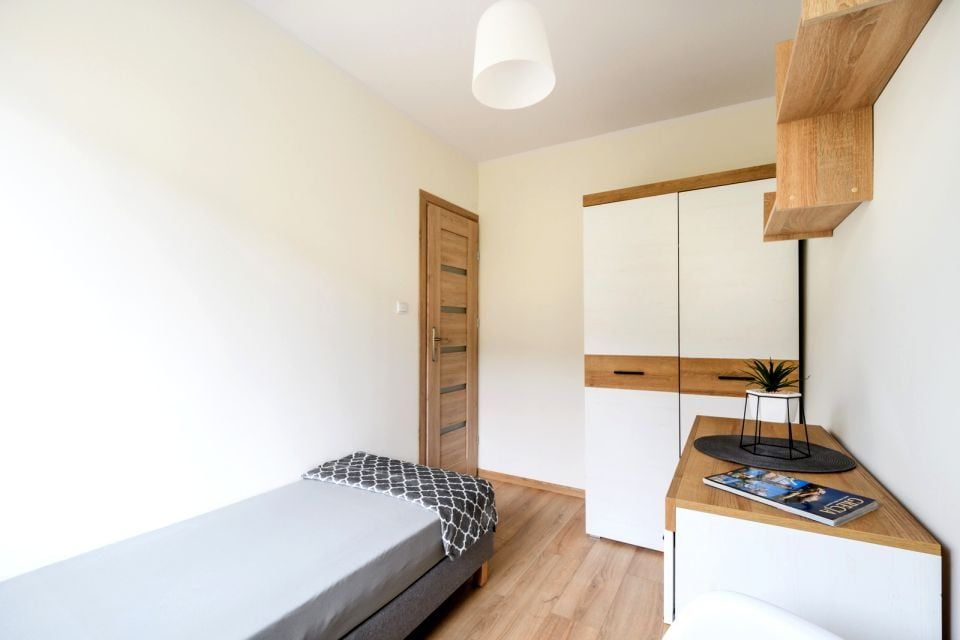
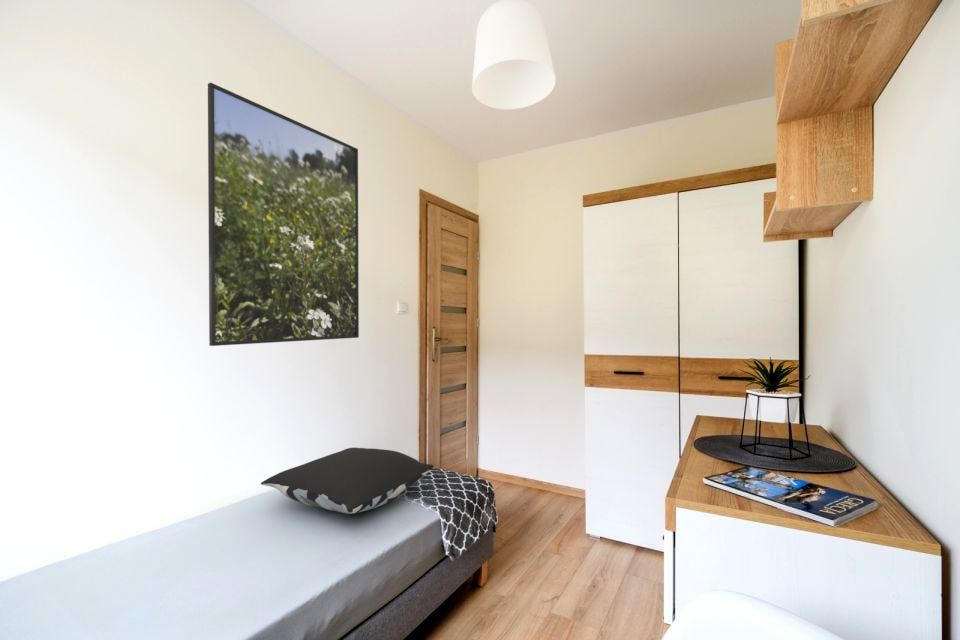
+ pillow [260,447,435,515]
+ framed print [207,82,360,347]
